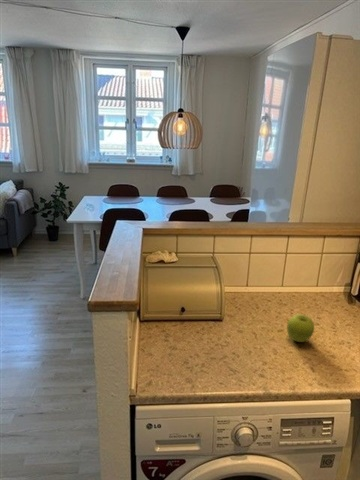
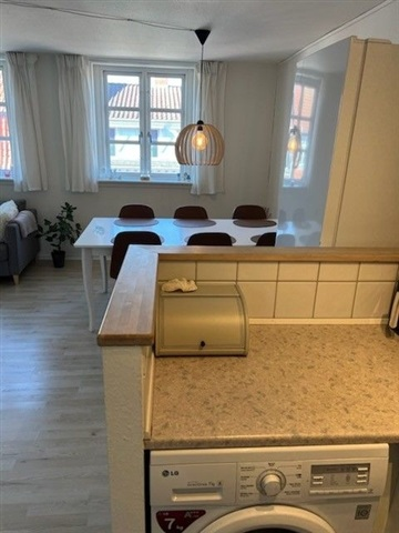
- fruit [286,313,315,343]
